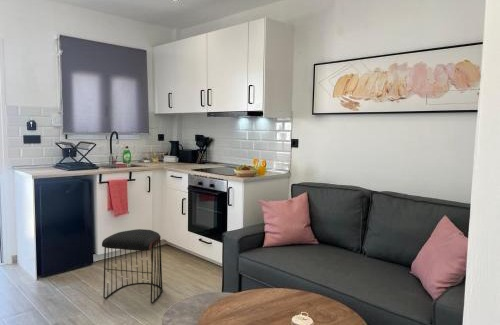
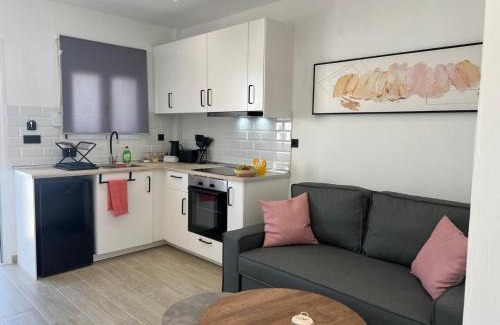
- stool [101,228,164,305]
